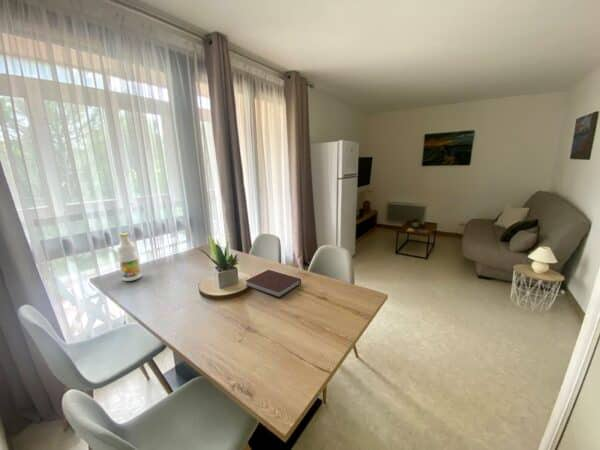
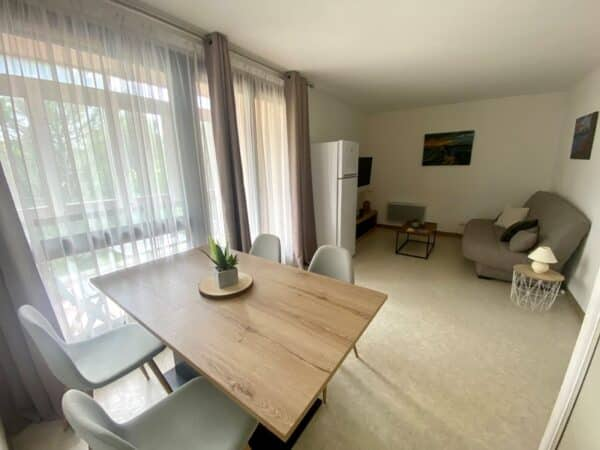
- notebook [245,269,302,299]
- bottle [116,232,142,282]
